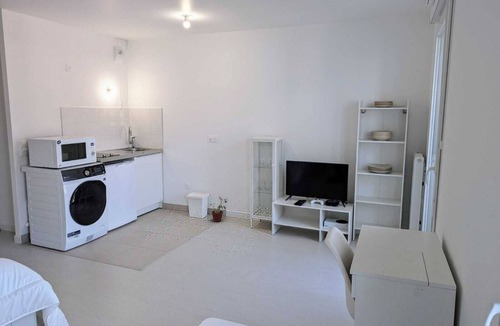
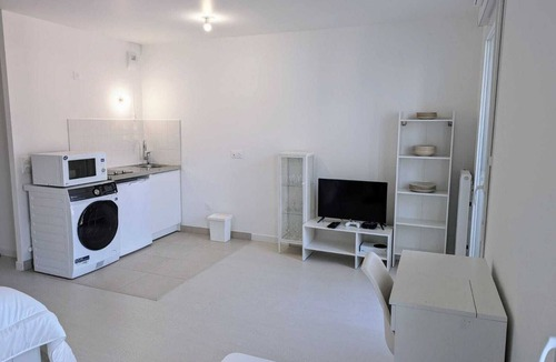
- potted plant [210,195,229,223]
